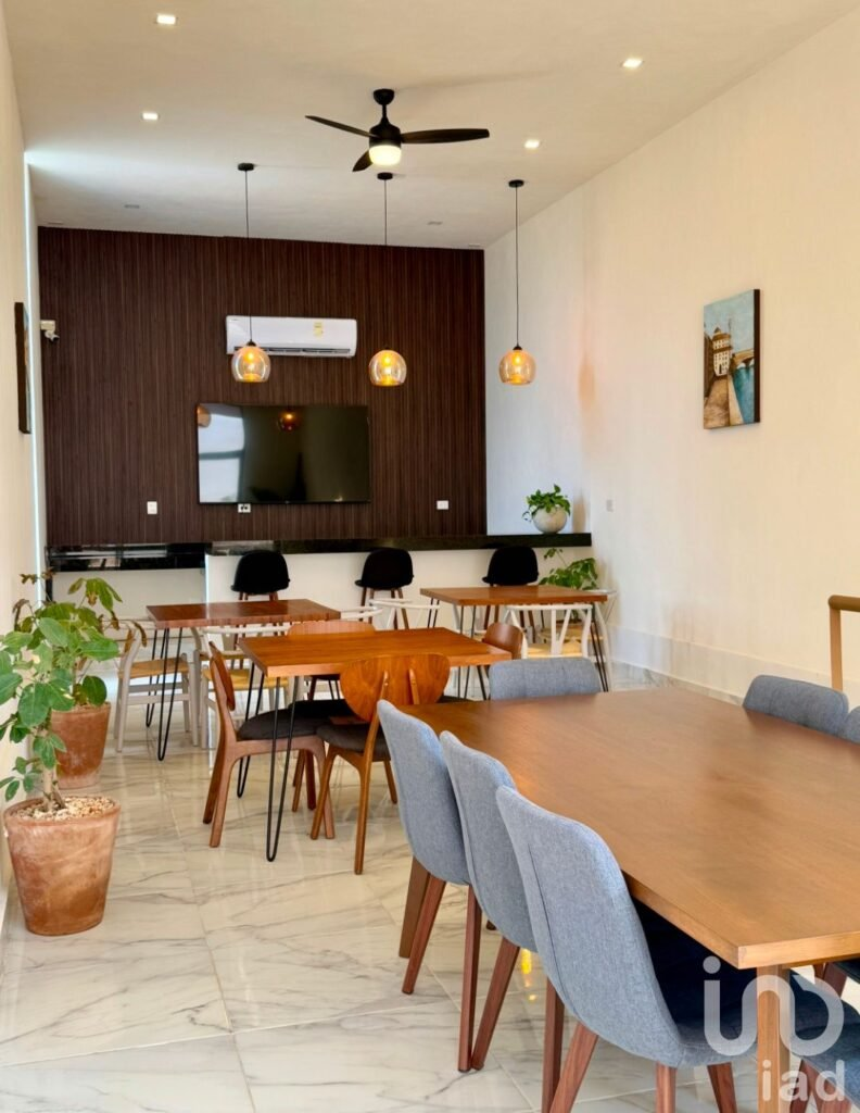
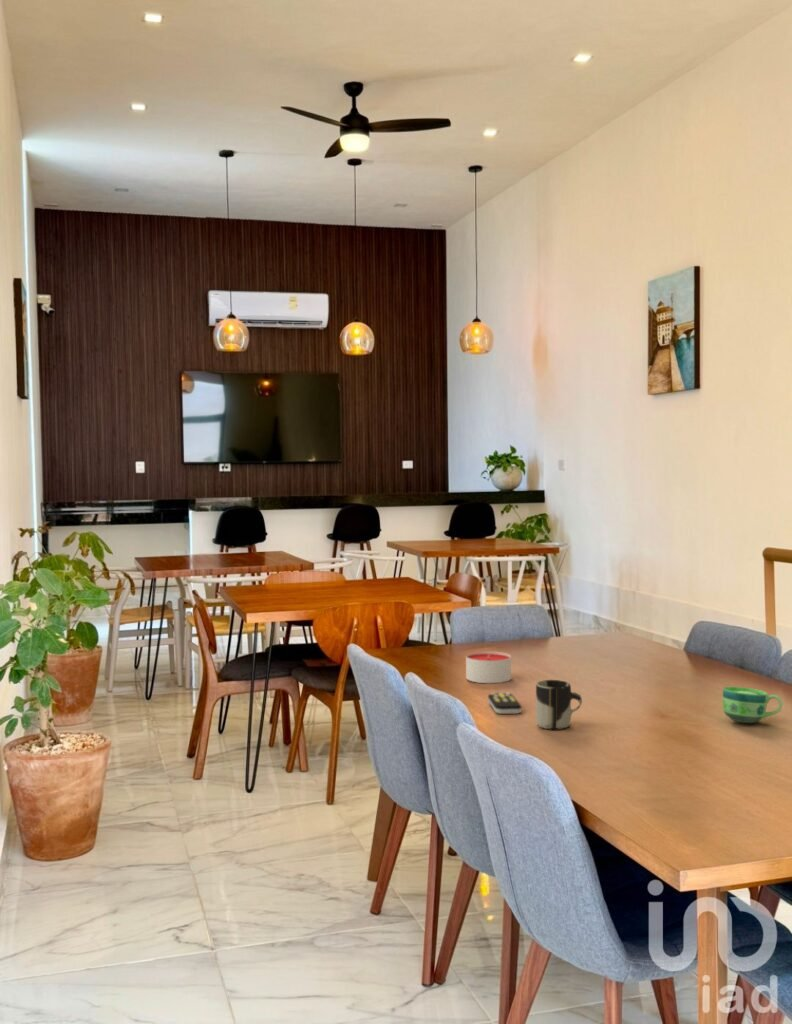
+ candle [465,650,512,684]
+ cup [722,686,784,724]
+ remote control [487,692,523,715]
+ cup [535,679,583,731]
